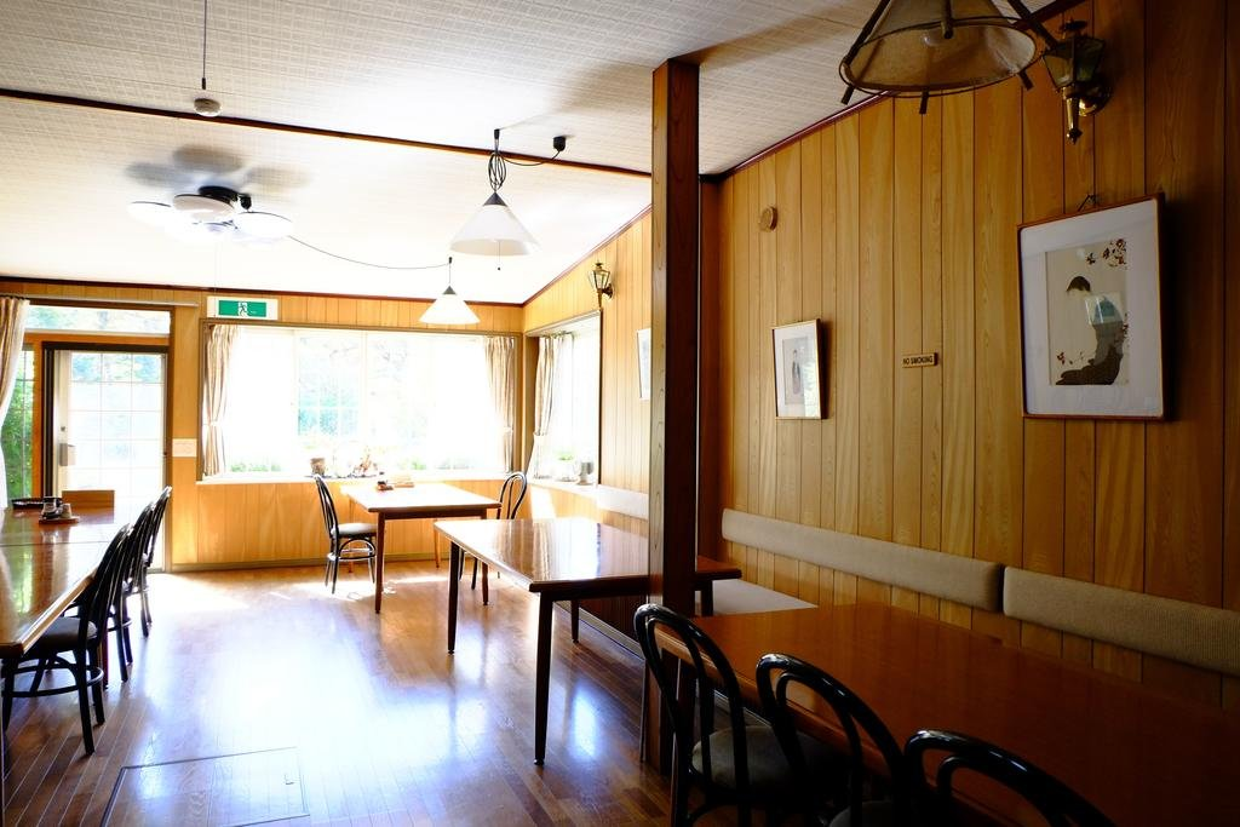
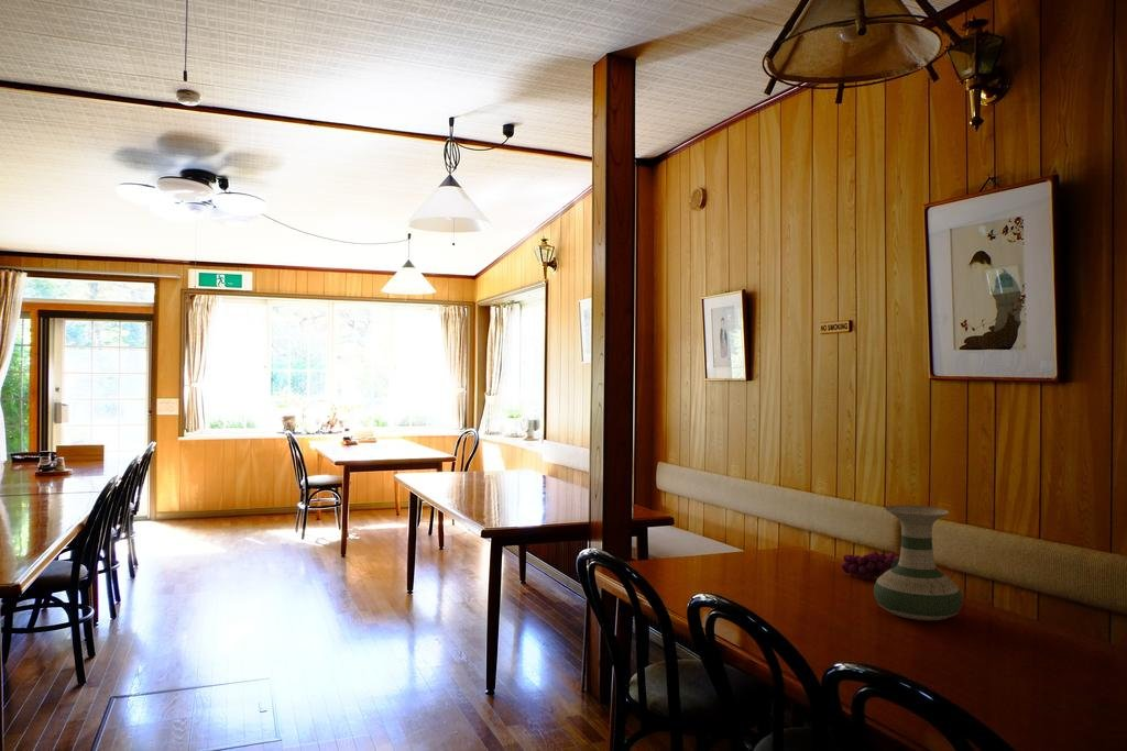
+ grapes [841,550,900,581]
+ vase [873,505,963,621]
